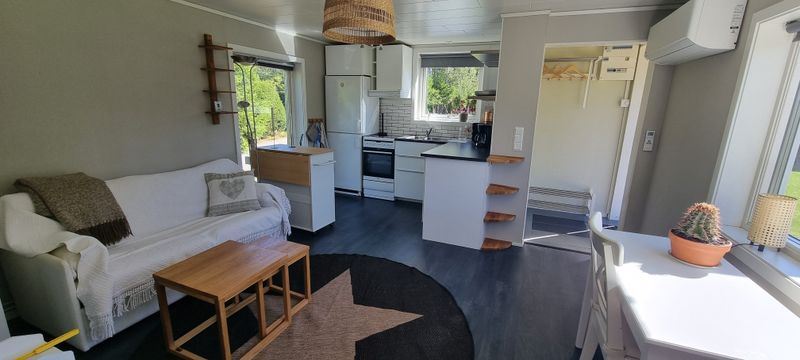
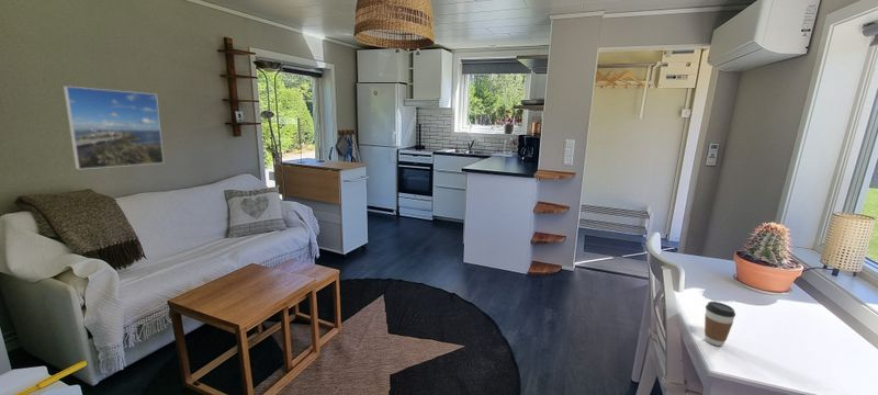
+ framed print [63,84,165,170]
+ coffee cup [703,301,736,347]
